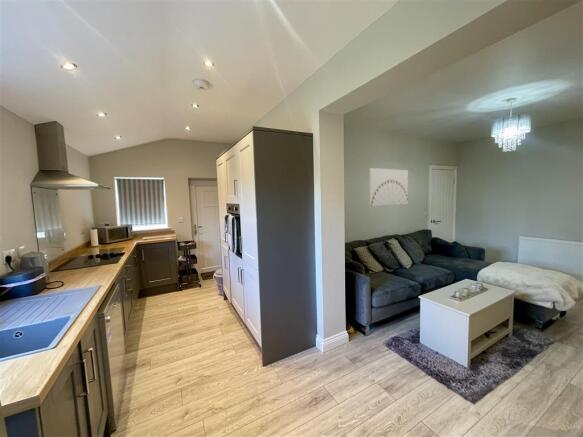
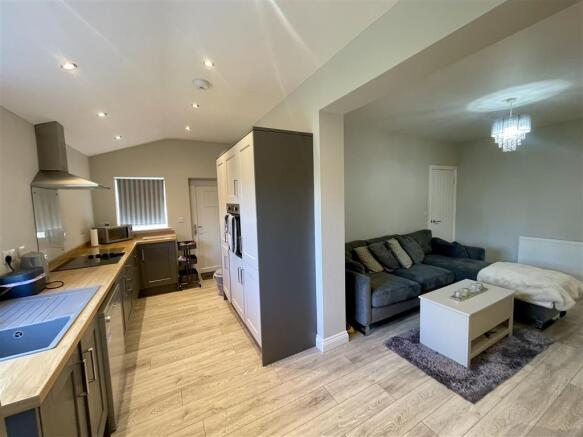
- wall art [369,167,409,207]
